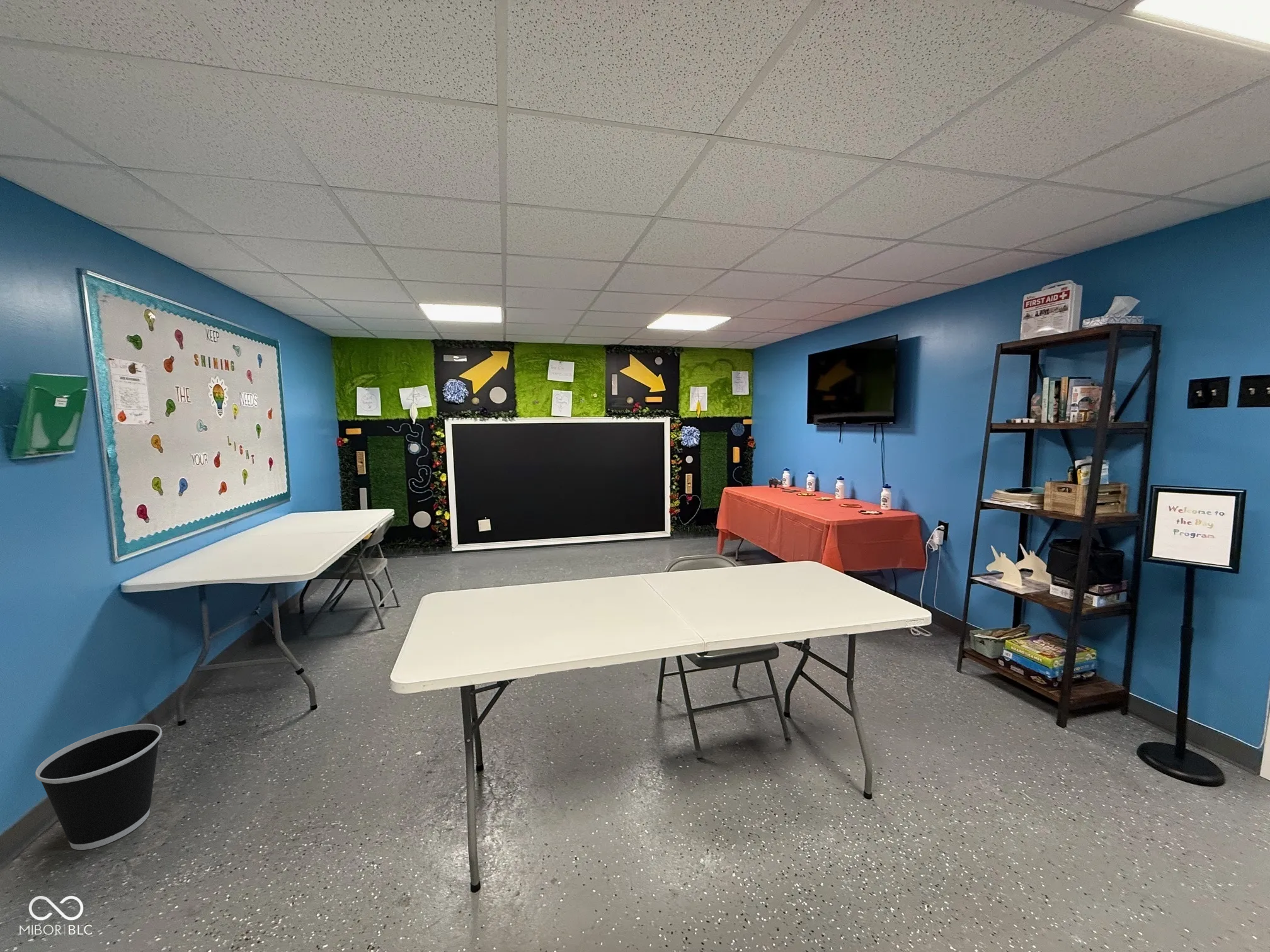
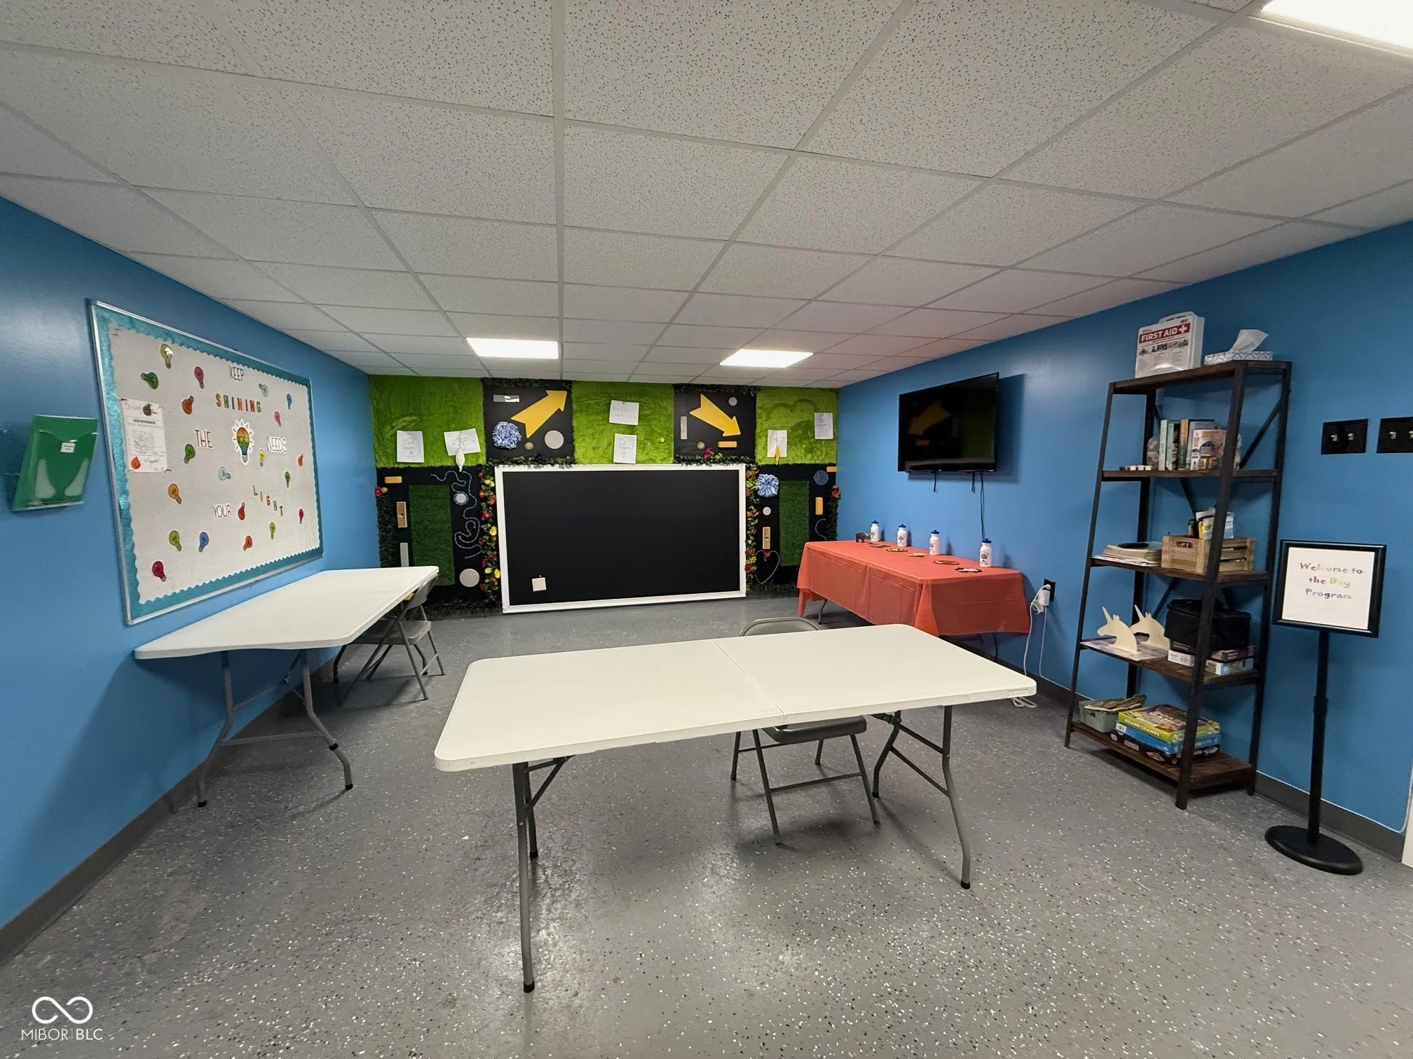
- wastebasket [35,723,163,851]
